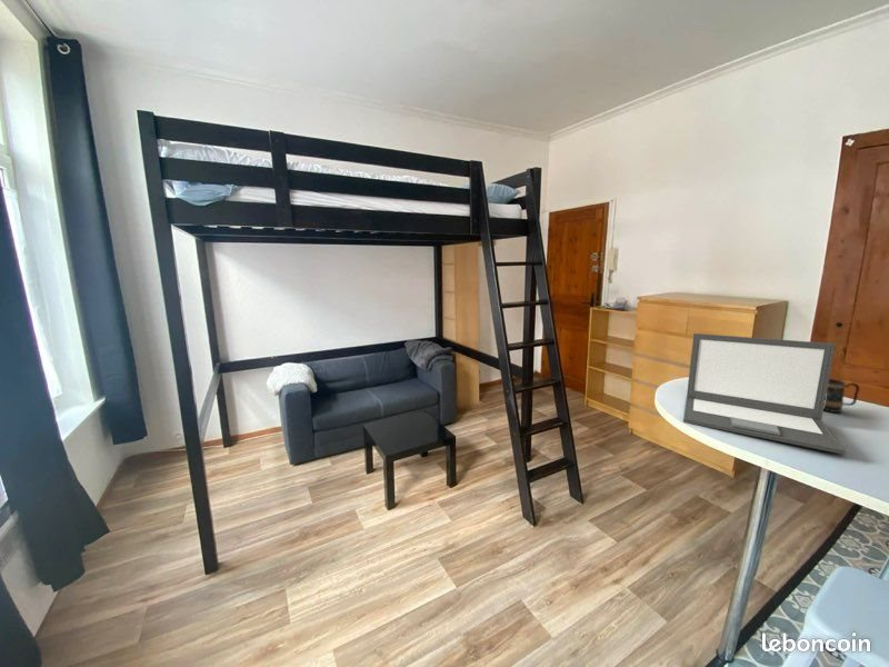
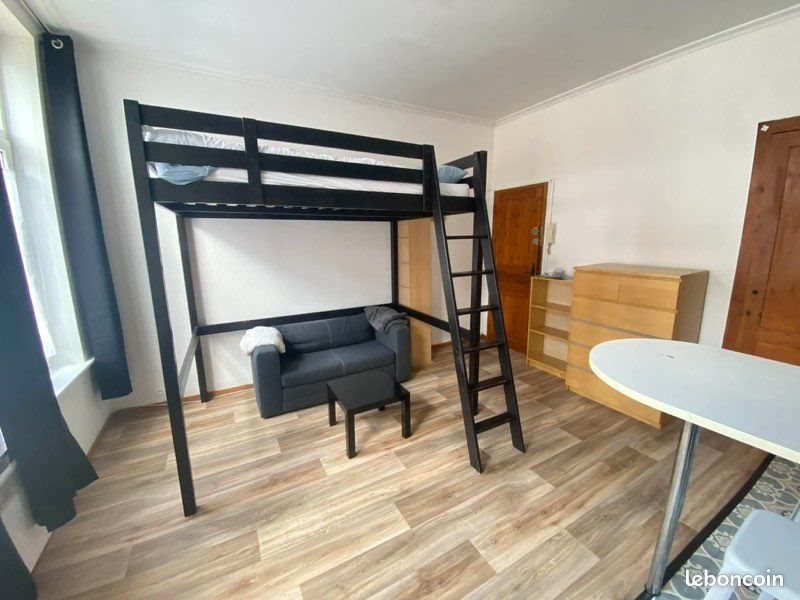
- laptop [682,332,846,456]
- mug [823,378,861,414]
